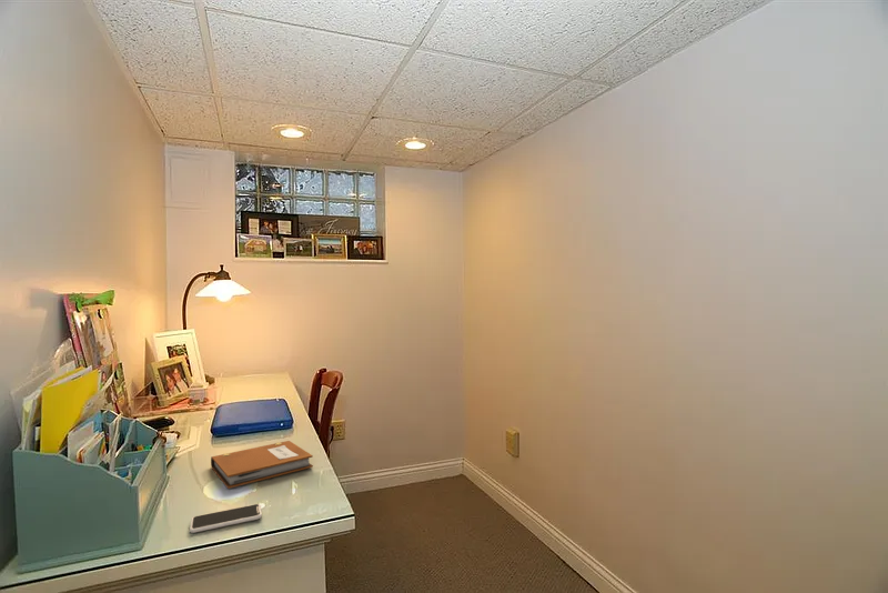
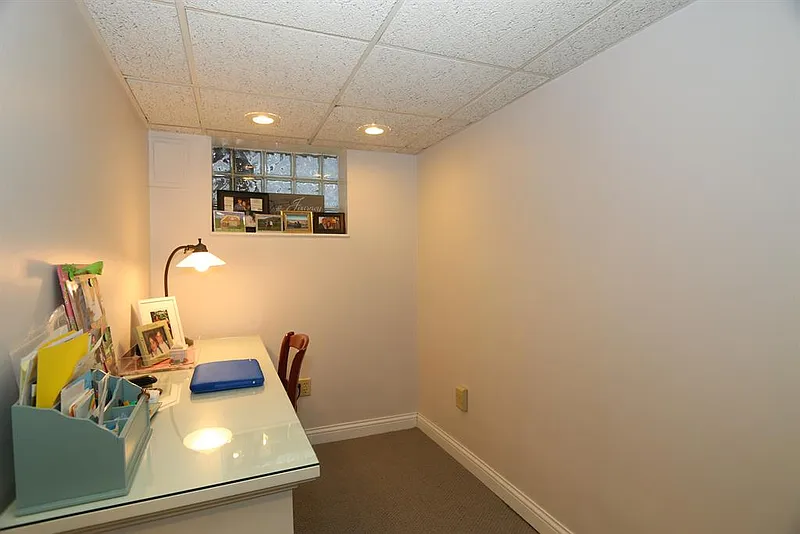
- notebook [210,440,314,490]
- smartphone [189,503,263,534]
